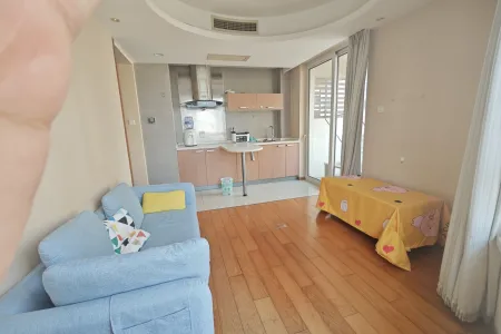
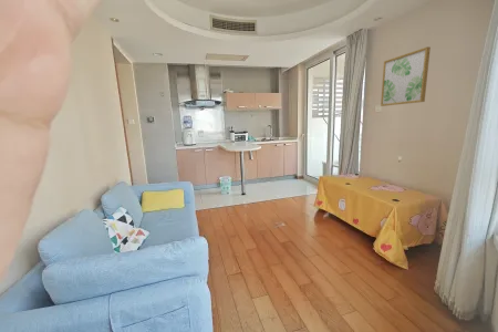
+ wall art [380,46,432,107]
